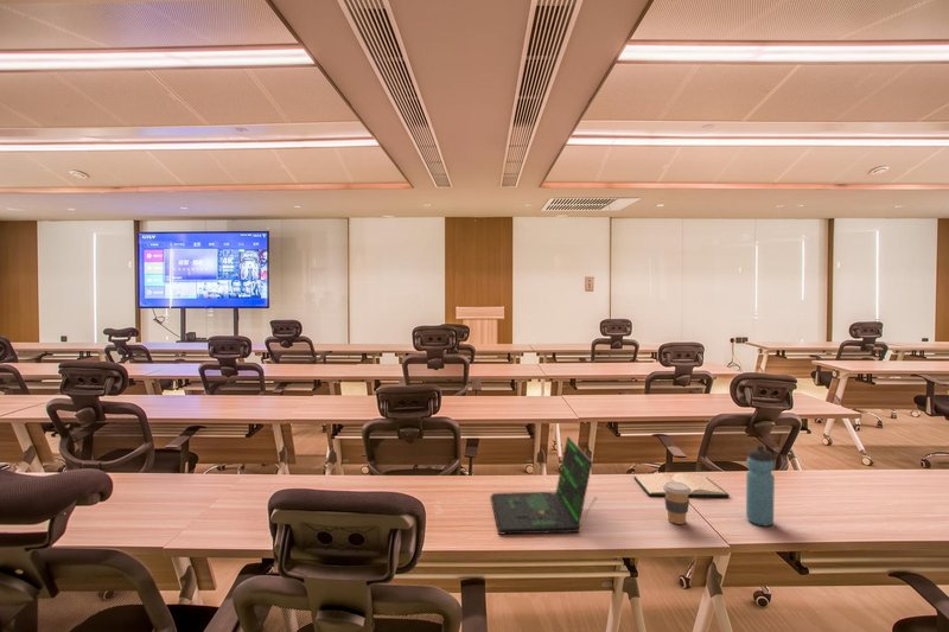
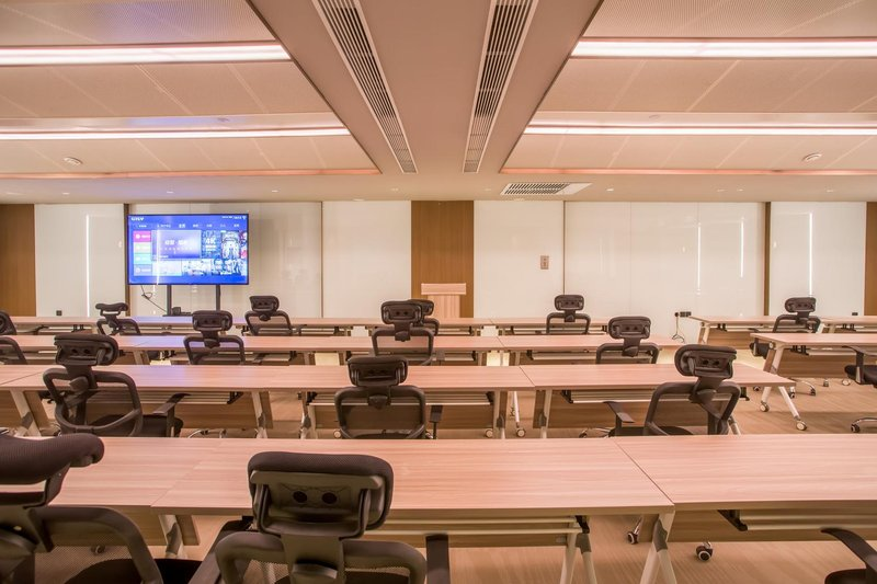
- coffee cup [663,481,692,525]
- hardback book [633,472,730,498]
- water bottle [745,443,776,526]
- laptop [489,435,598,536]
